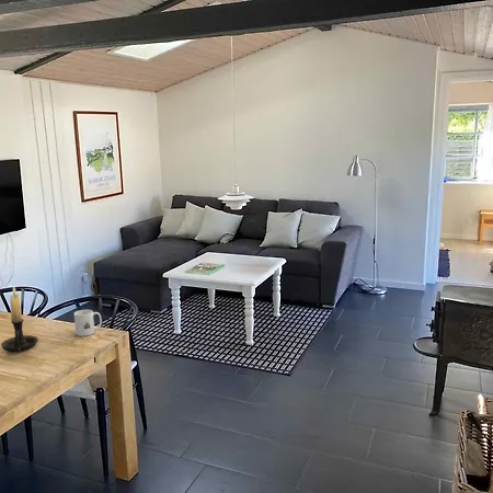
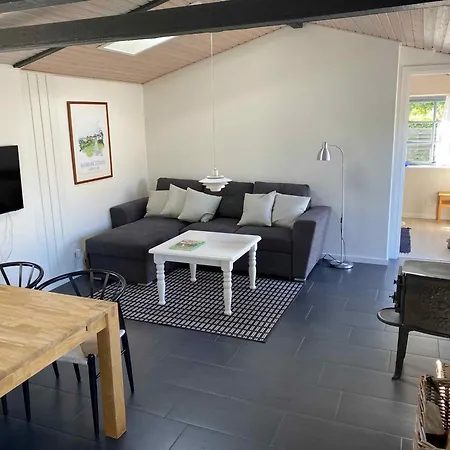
- candle holder [0,285,39,354]
- mug [73,309,103,337]
